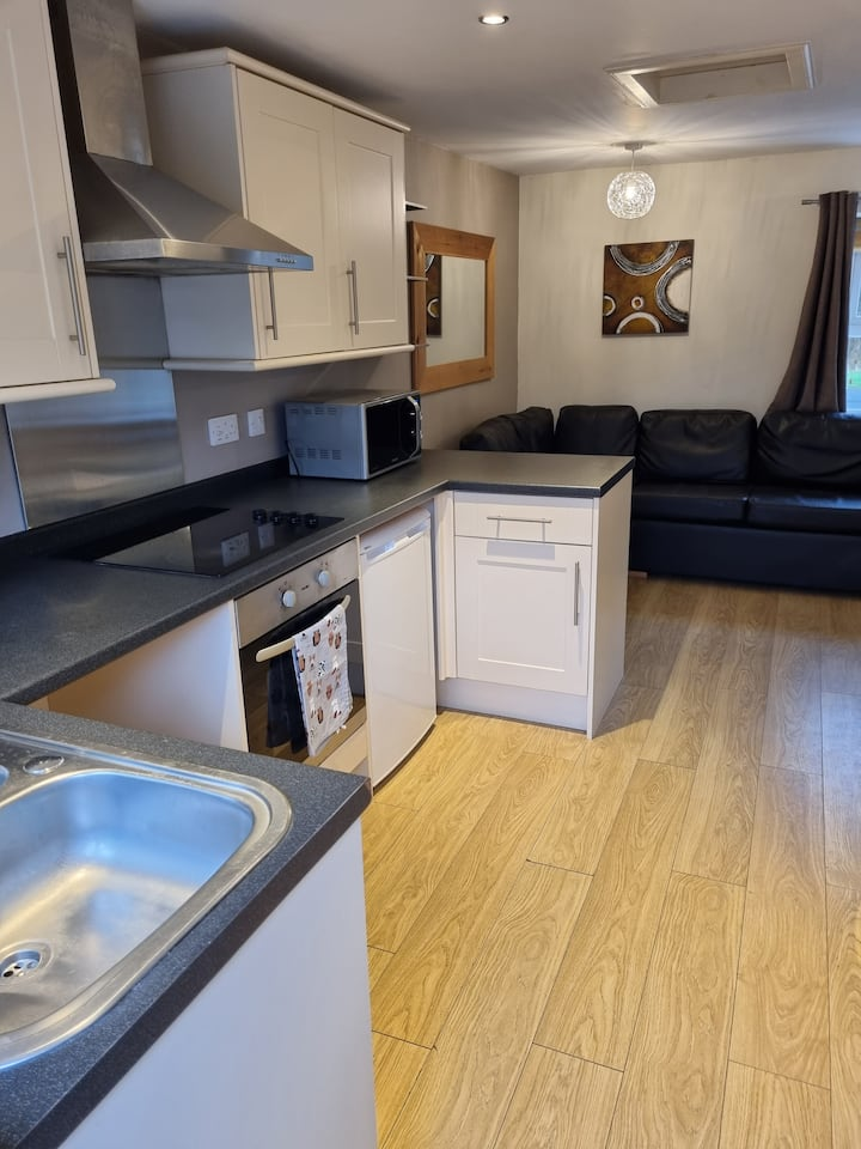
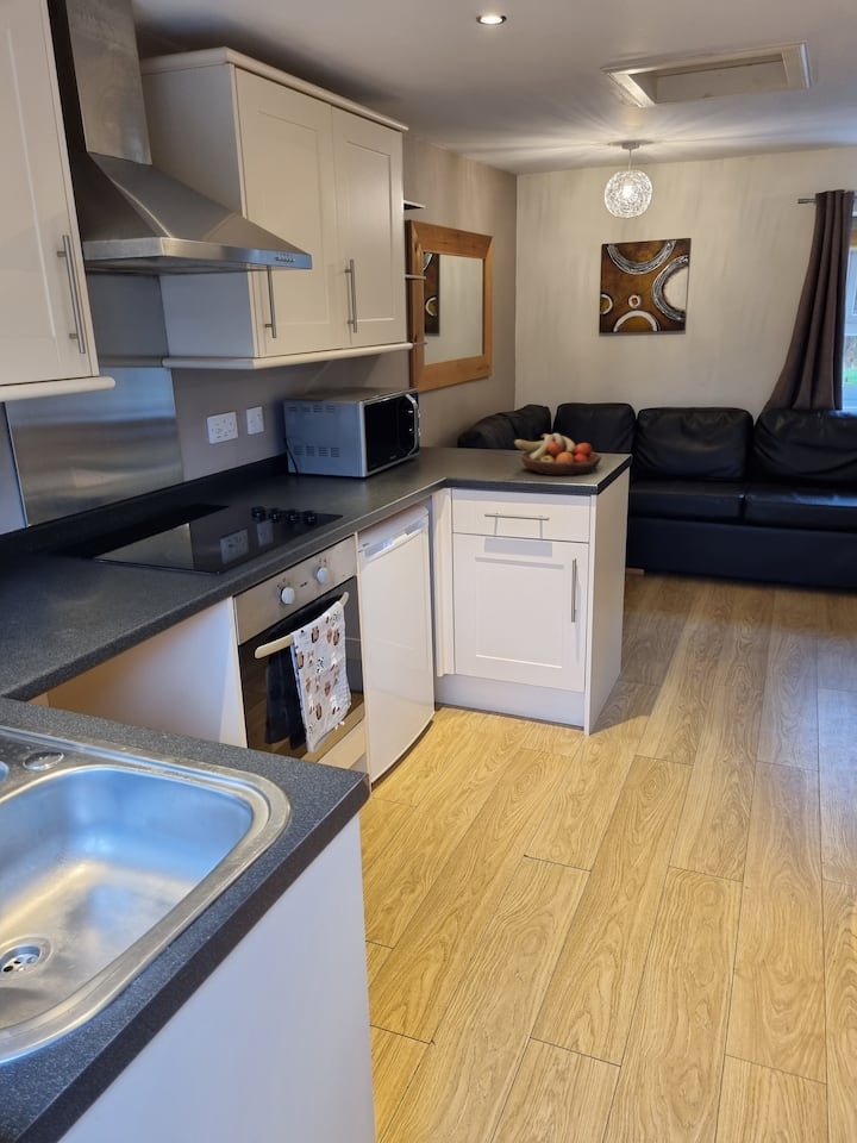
+ fruit bowl [513,432,602,476]
